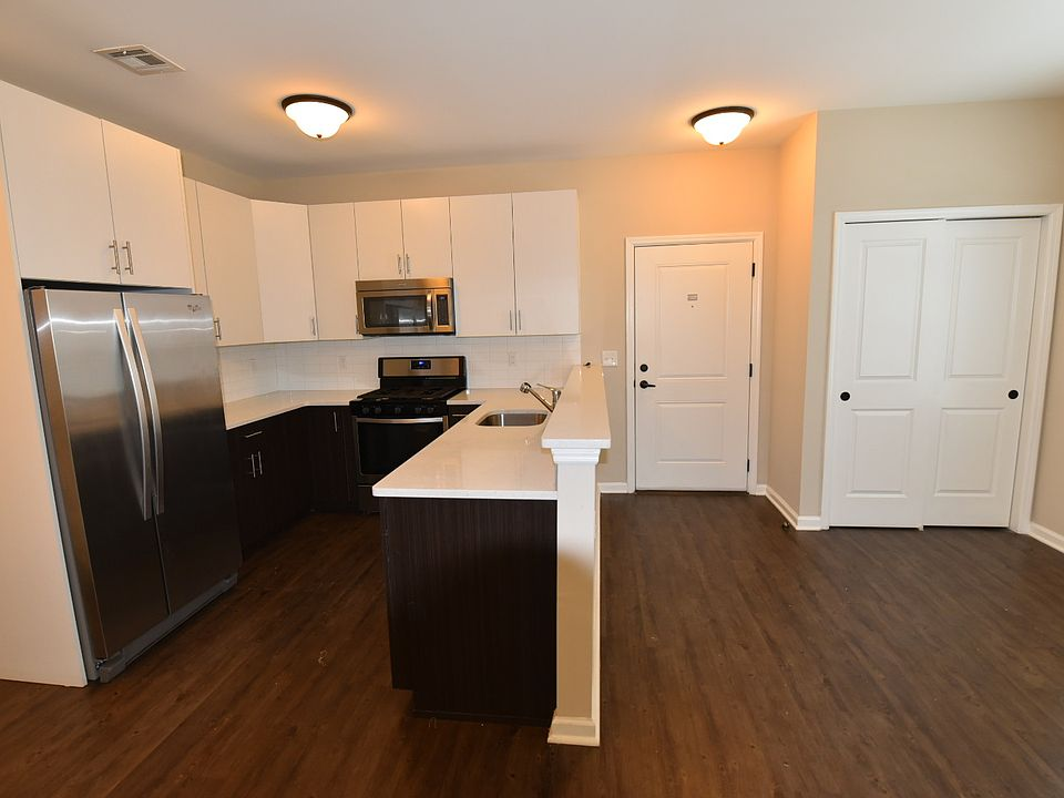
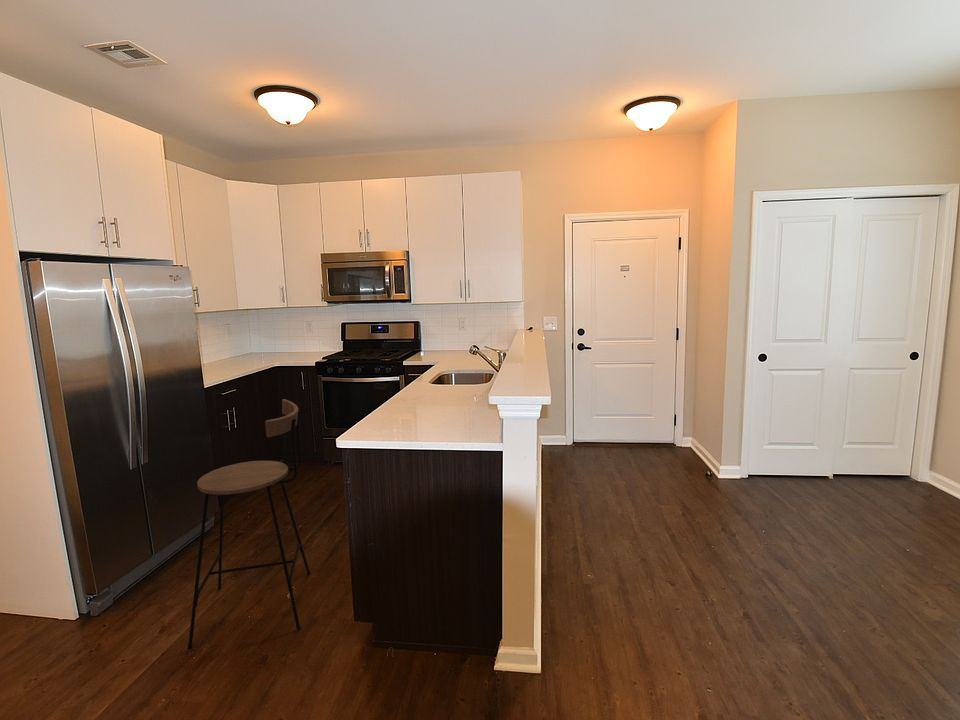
+ bar stool [186,398,312,650]
